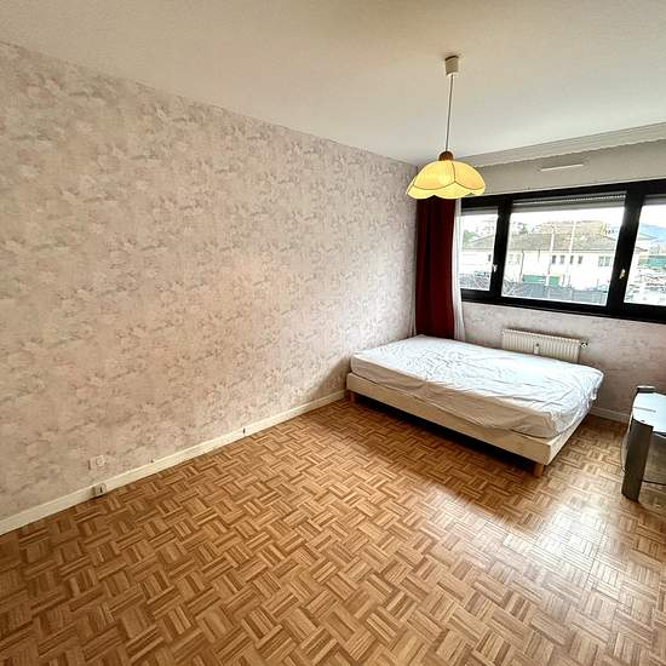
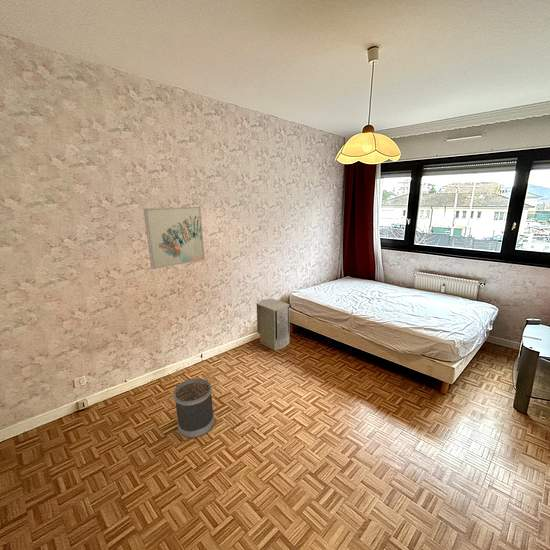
+ wastebasket [173,377,215,439]
+ wall art [142,206,206,270]
+ air purifier [256,298,290,351]
